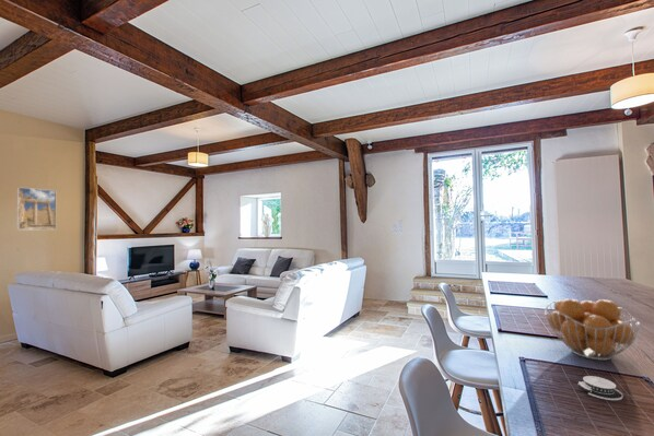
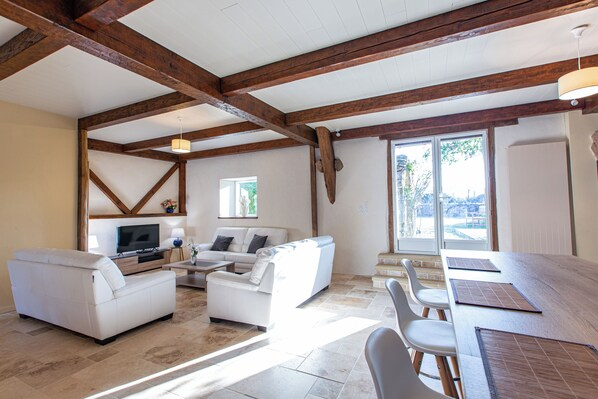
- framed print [15,187,57,232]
- fruit basket [544,298,642,362]
- architectural model [577,375,623,401]
